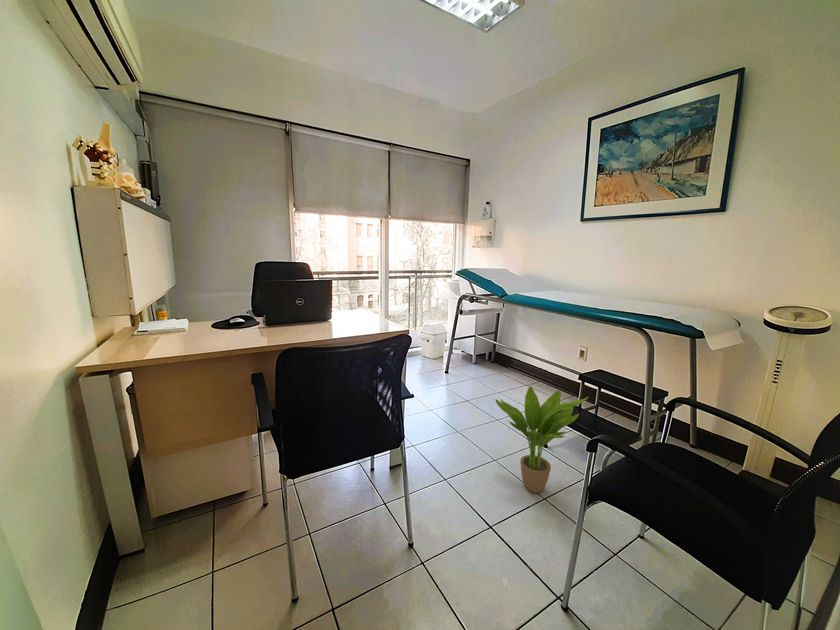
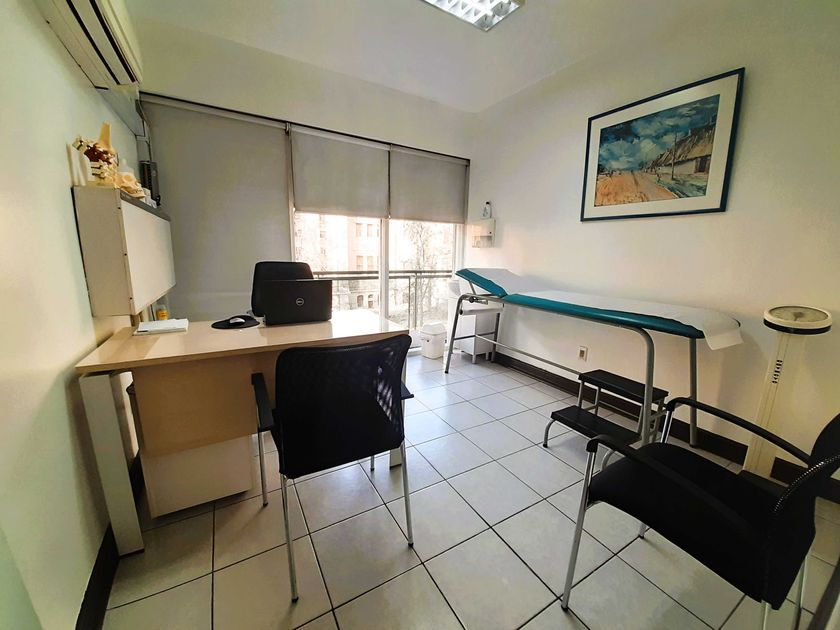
- potted plant [494,385,590,494]
